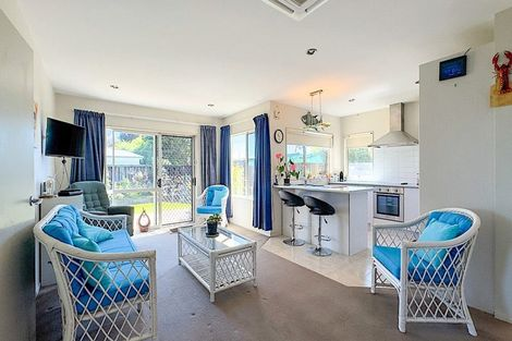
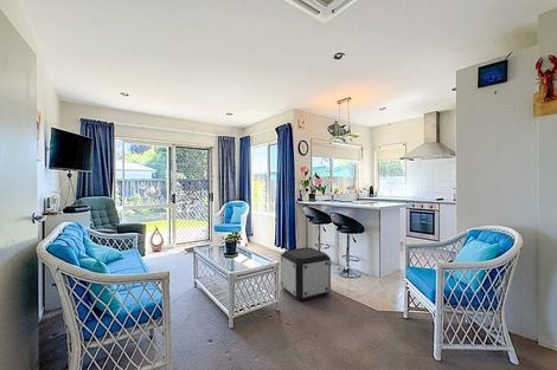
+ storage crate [280,246,332,301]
